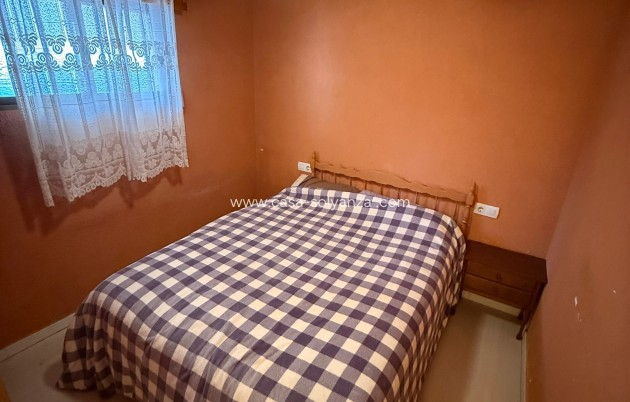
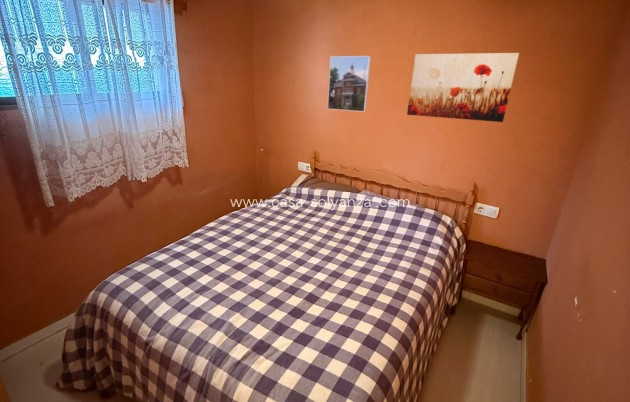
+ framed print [326,55,372,113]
+ wall art [406,52,520,123]
